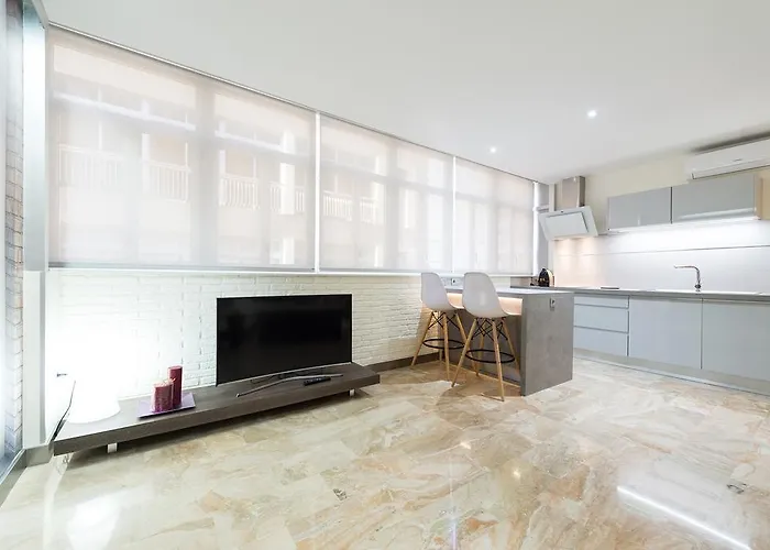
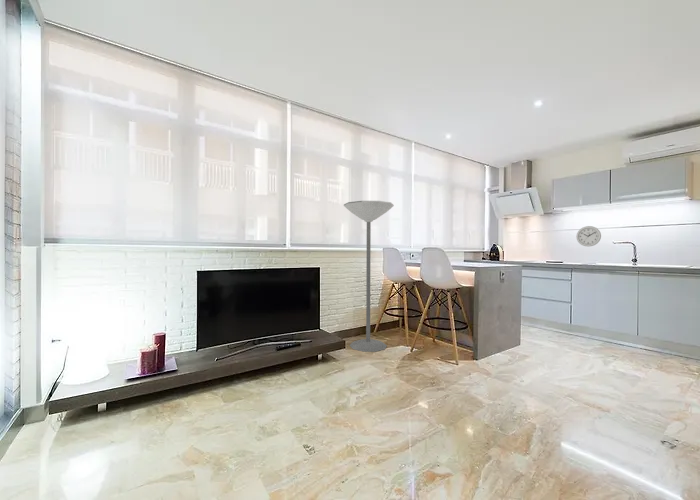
+ wall clock [575,225,602,248]
+ floor lamp [343,200,395,353]
